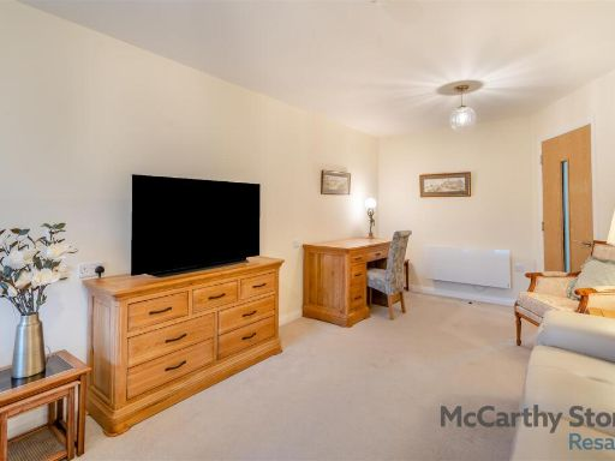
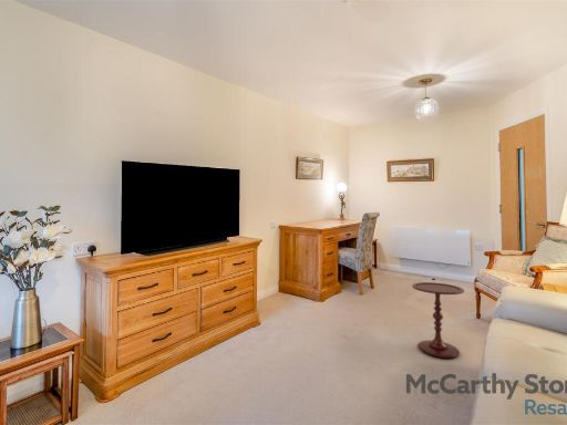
+ side table [411,281,465,359]
